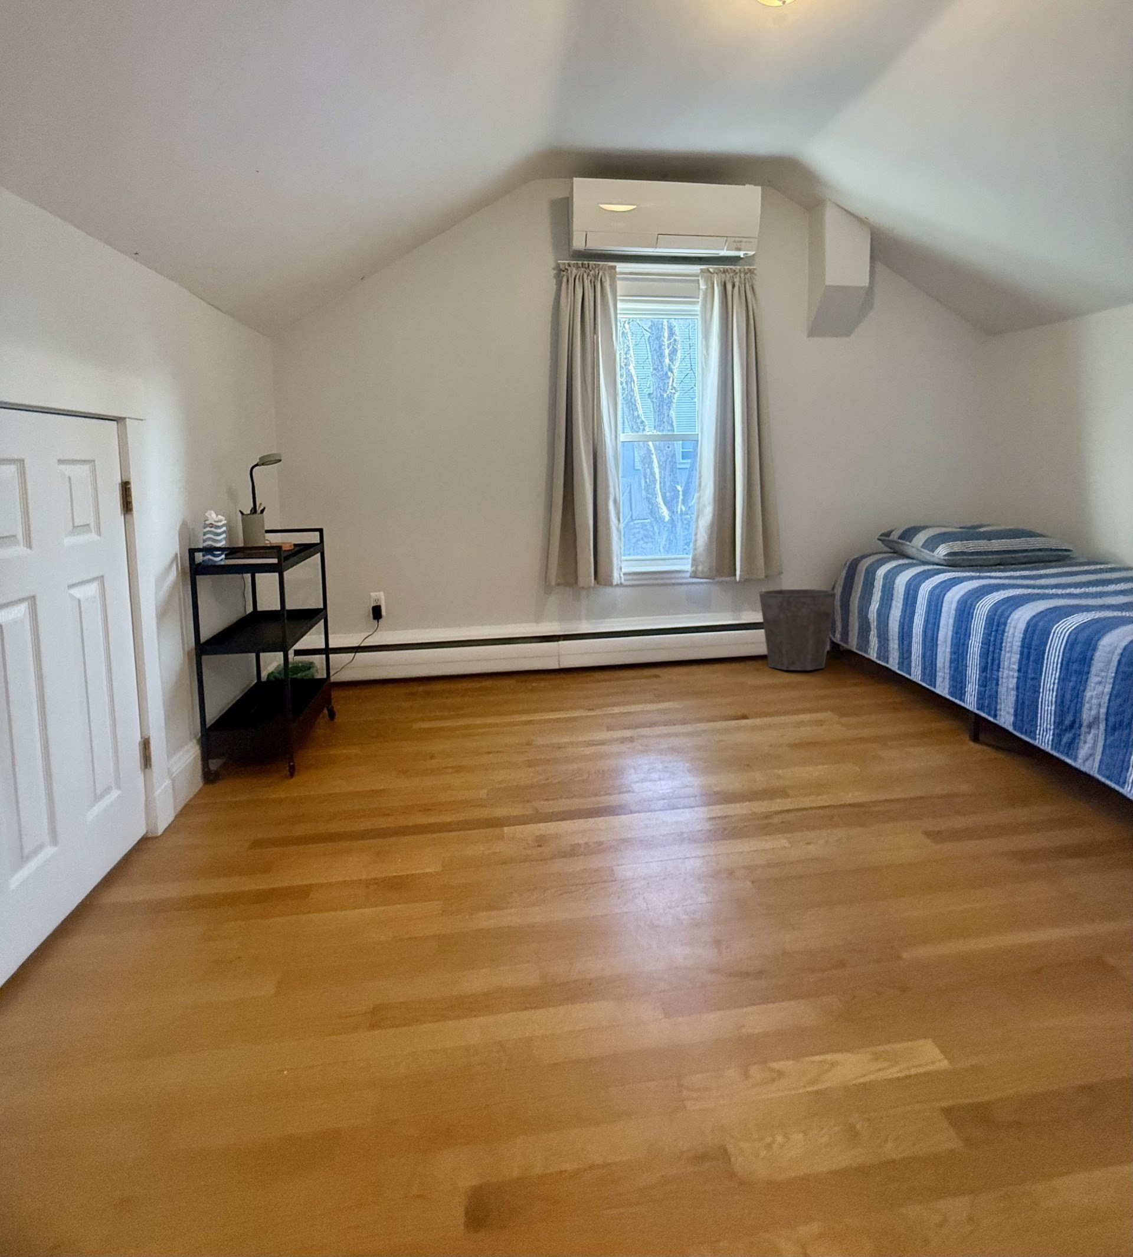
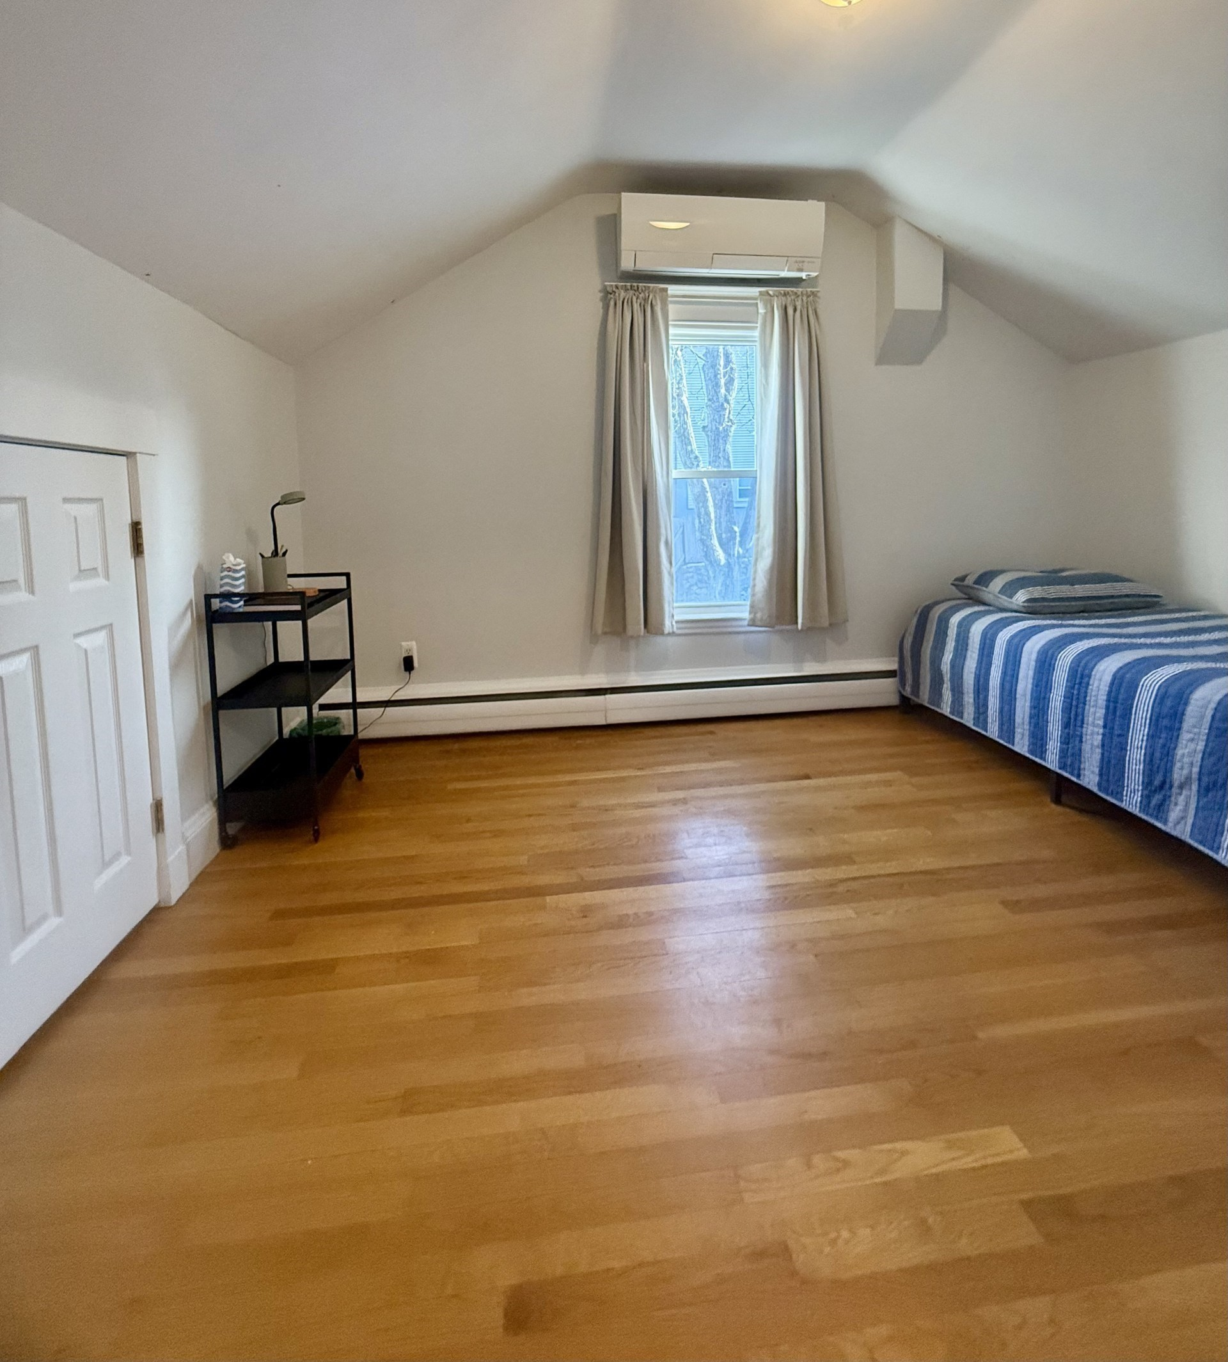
- waste bin [758,589,837,671]
